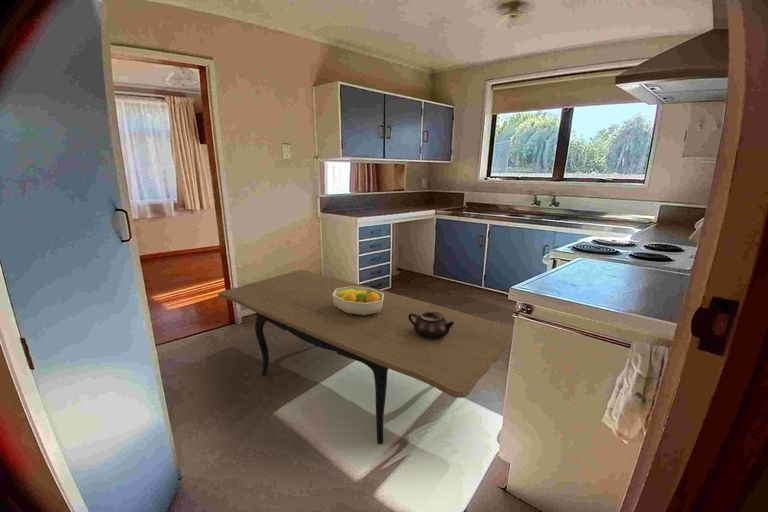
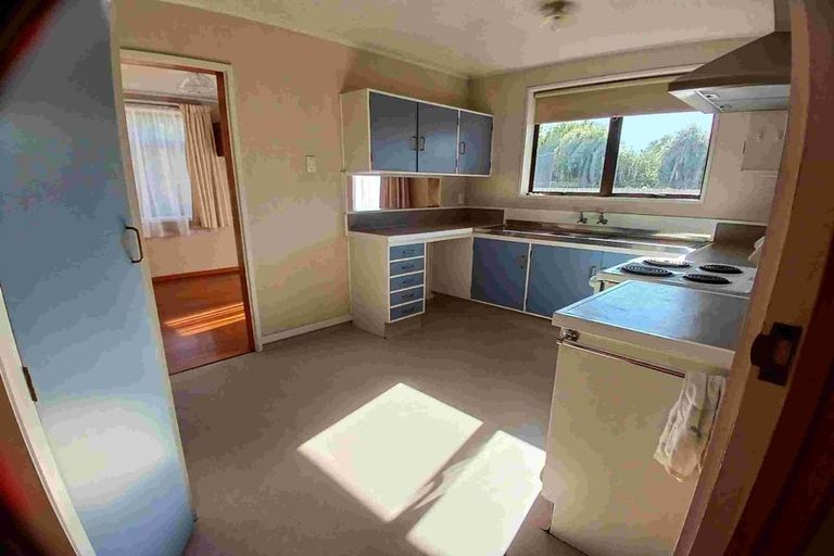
- dining table [217,269,514,445]
- fruit bowl [332,286,384,316]
- teapot [408,312,454,339]
